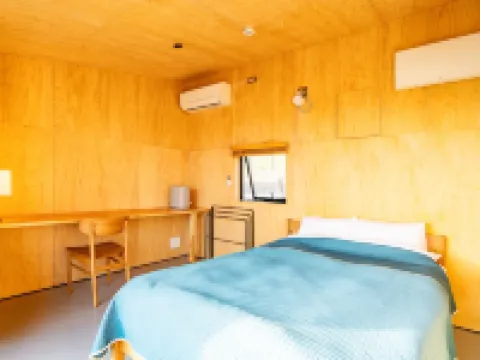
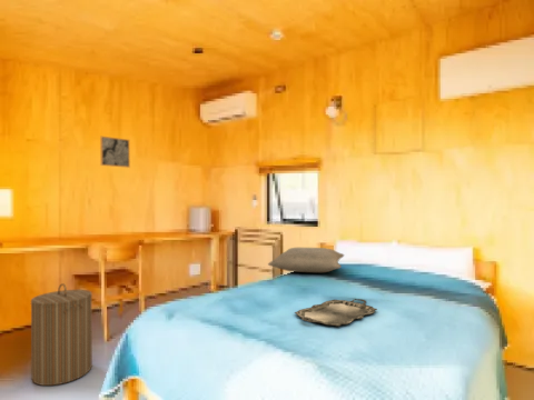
+ serving tray [294,298,378,327]
+ pillow [267,247,345,273]
+ wall art [99,136,131,169]
+ laundry hamper [30,282,93,387]
